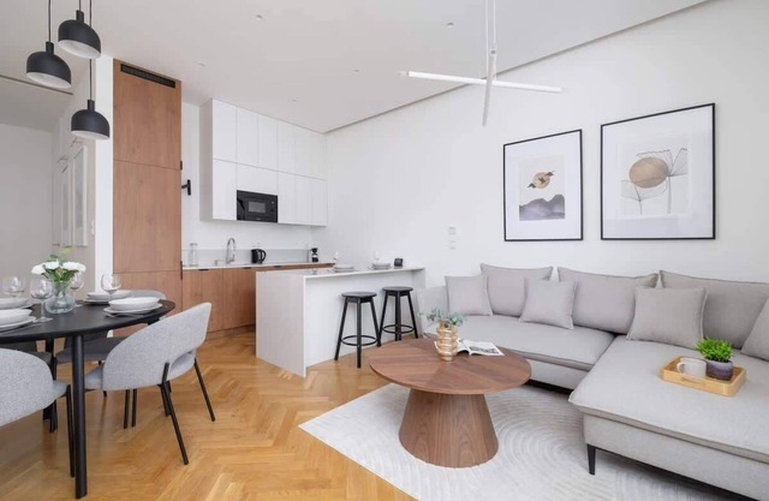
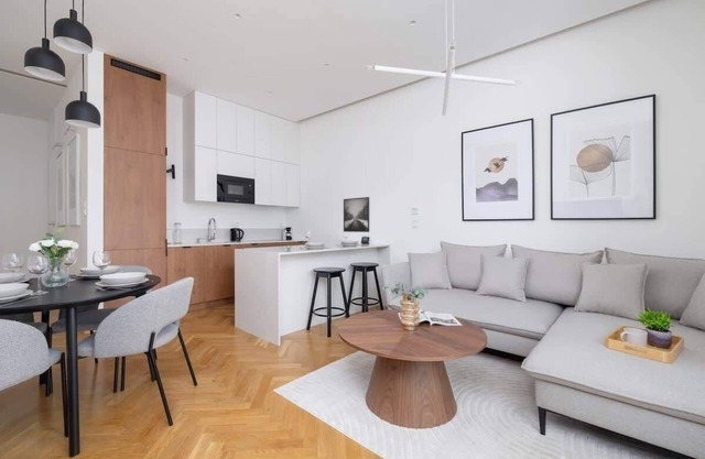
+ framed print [343,196,370,233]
